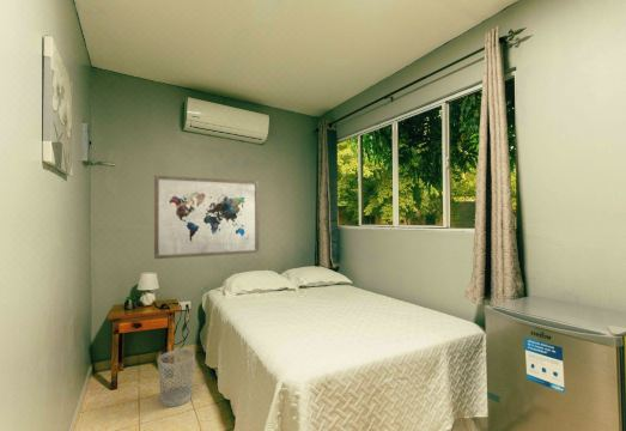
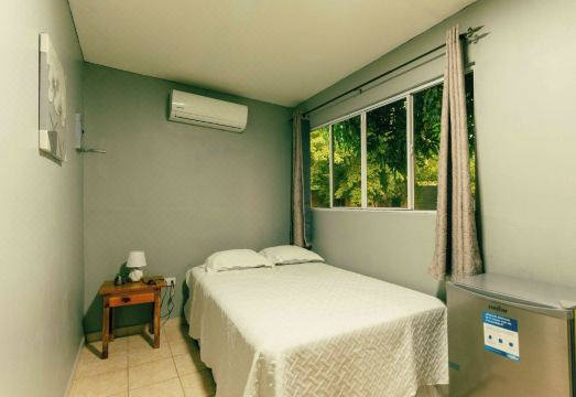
- wall art [153,175,261,260]
- wastebasket [157,348,196,408]
